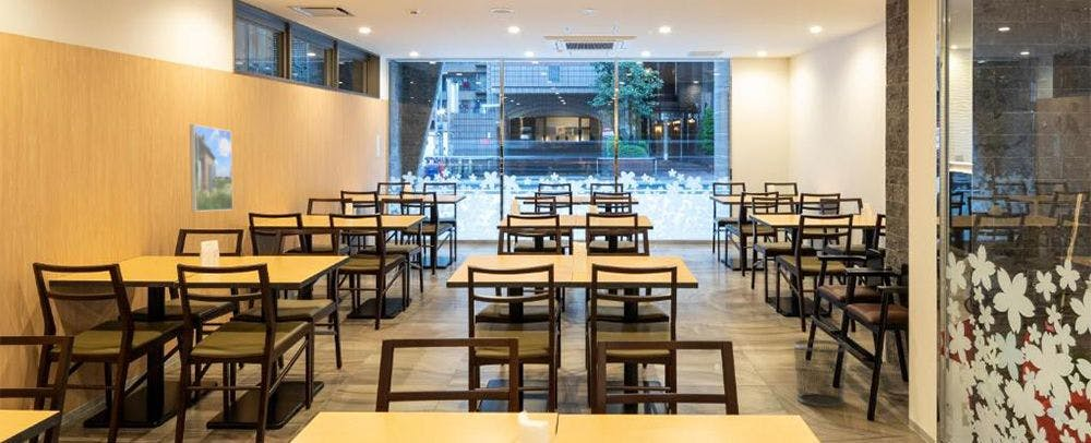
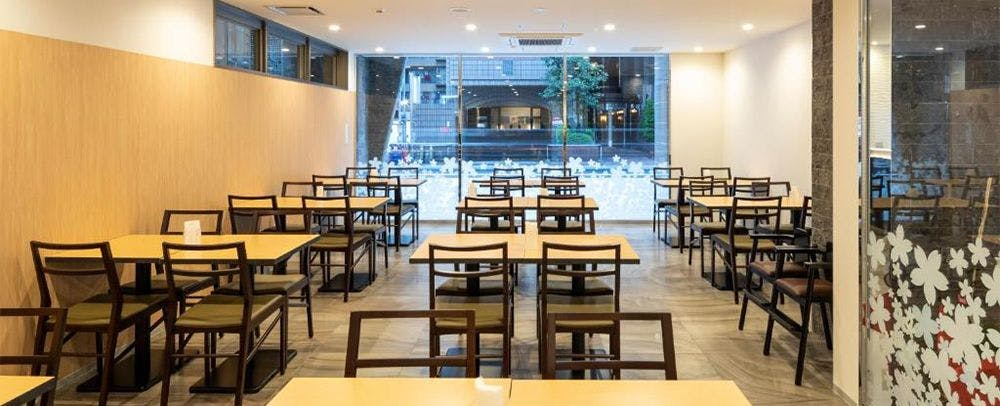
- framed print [189,123,233,213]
- waste bin [792,339,851,408]
